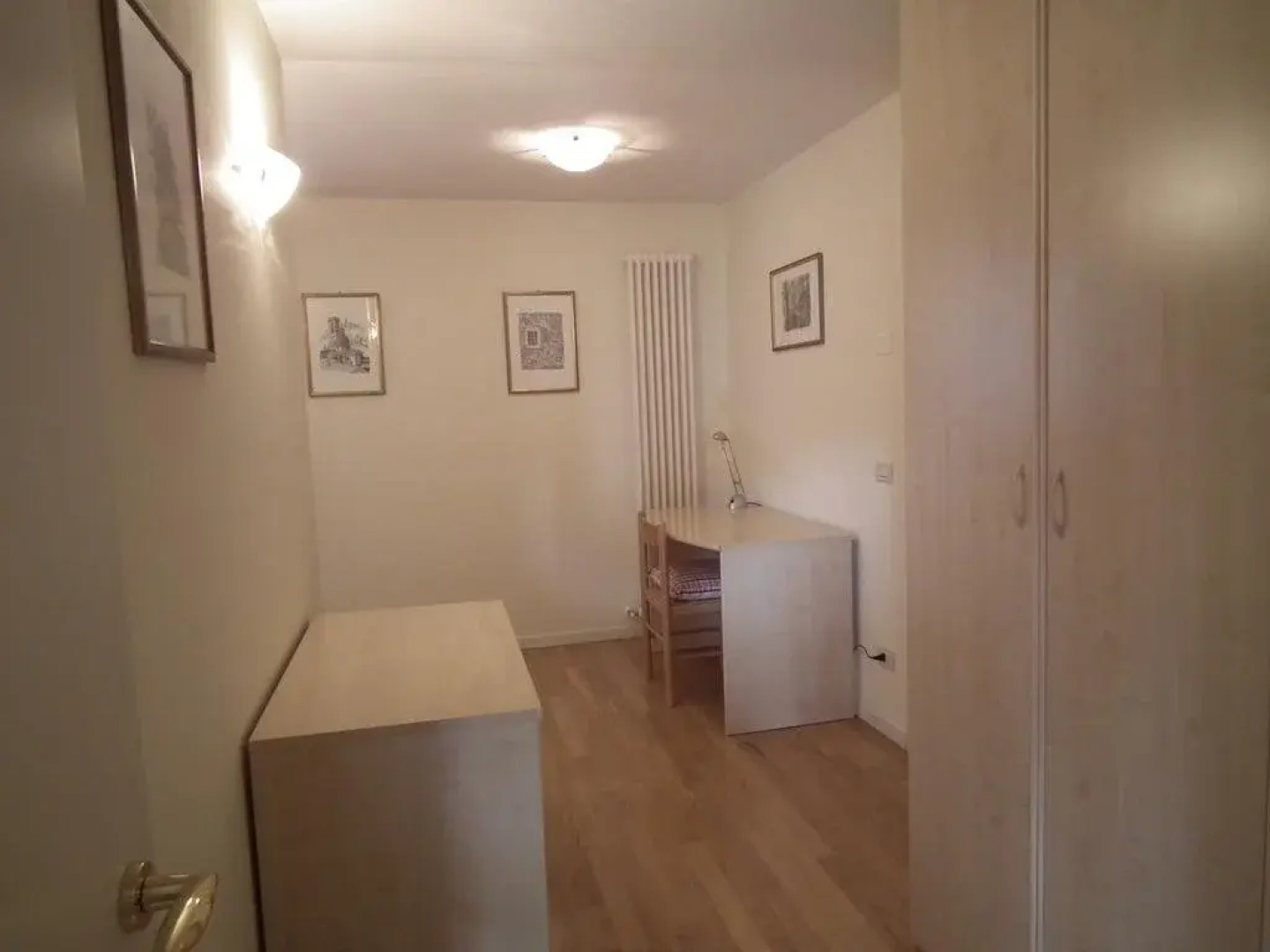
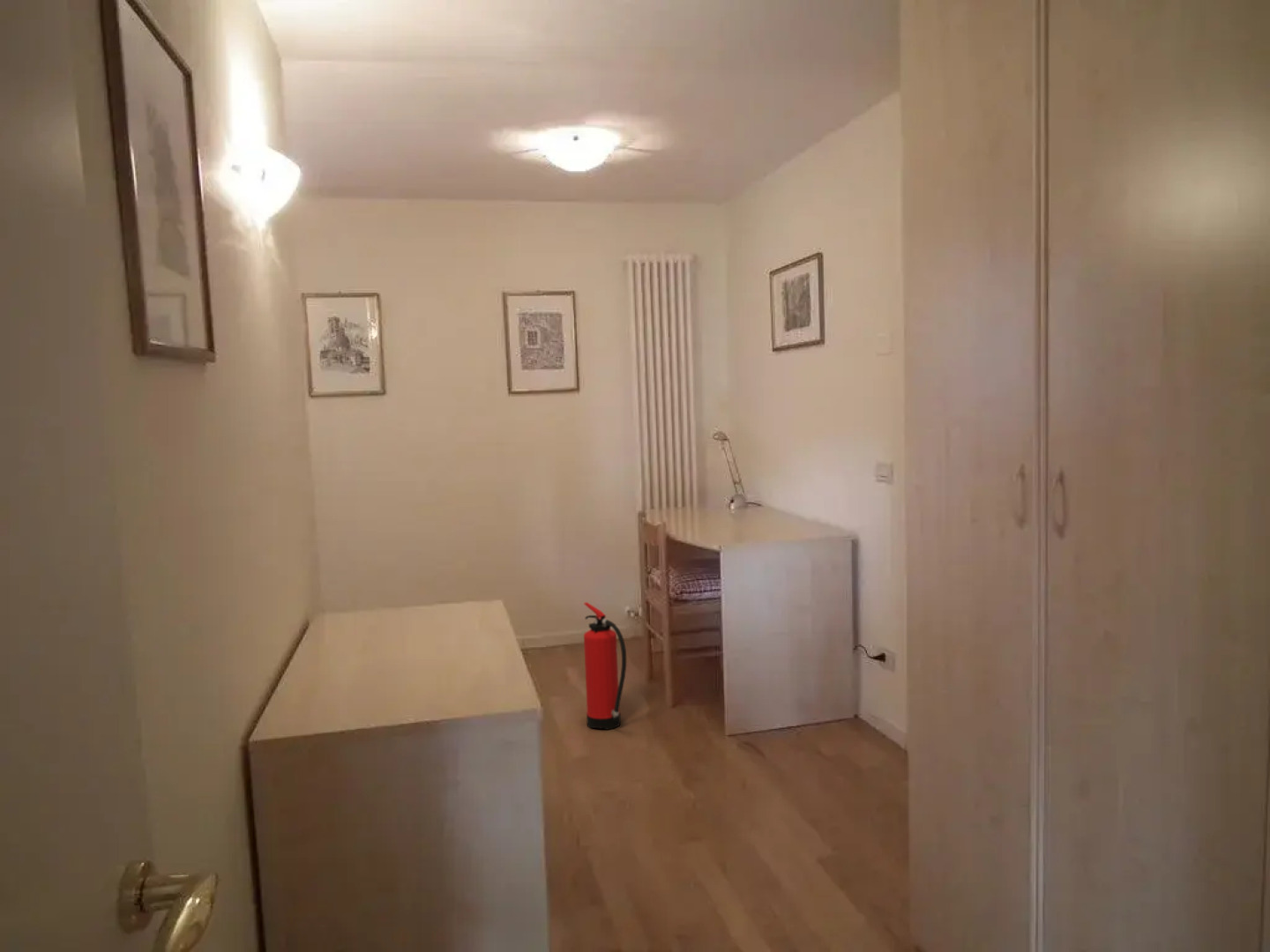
+ fire extinguisher [583,601,627,731]
